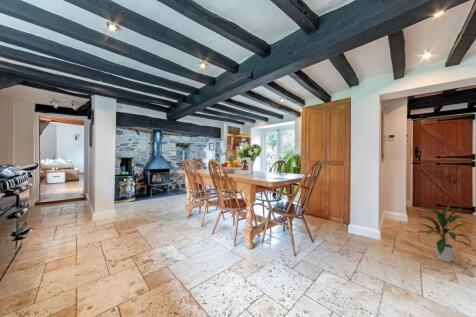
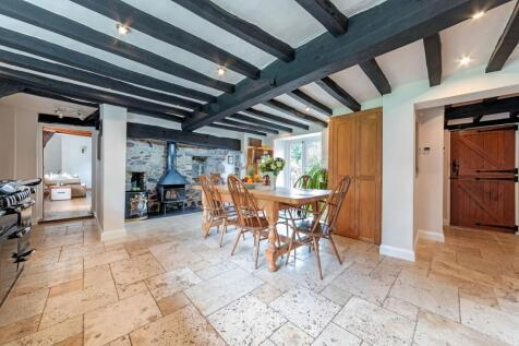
- indoor plant [415,204,473,263]
